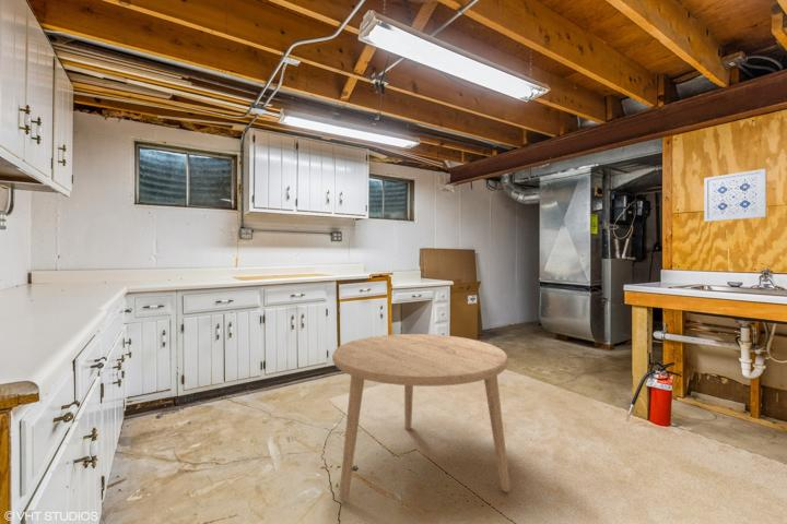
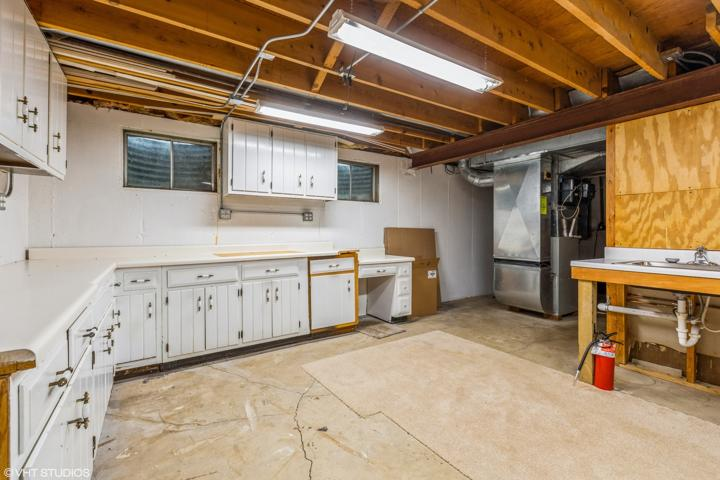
- wall art [703,168,767,223]
- dining table [331,333,510,502]
